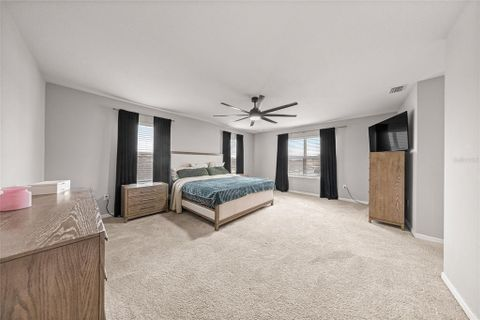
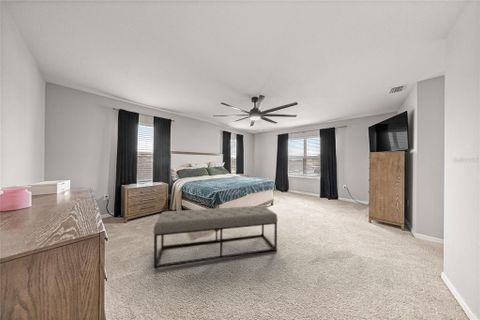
+ bench [152,204,279,270]
